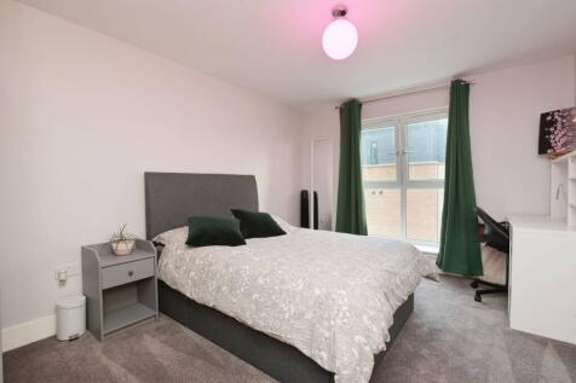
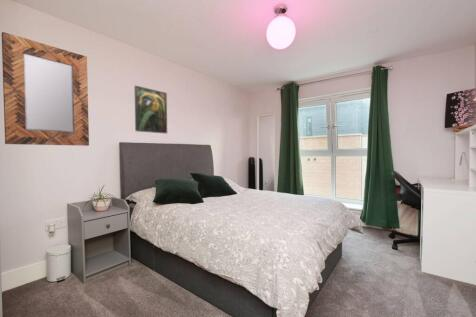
+ home mirror [1,31,90,147]
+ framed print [134,85,168,135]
